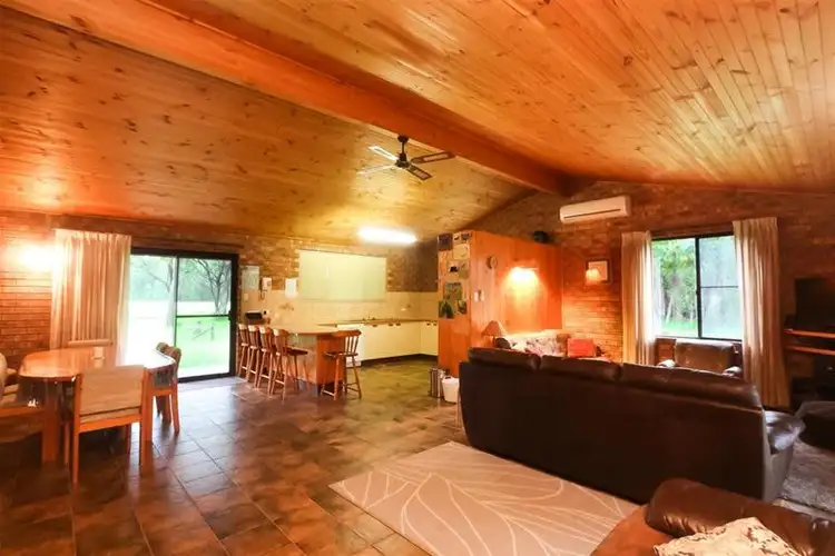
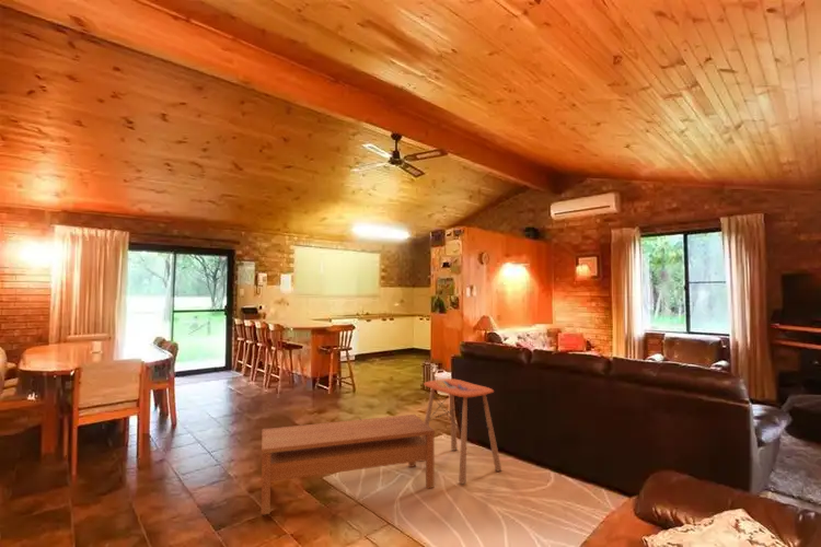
+ side table [420,377,502,485]
+ coffee table [259,414,436,516]
